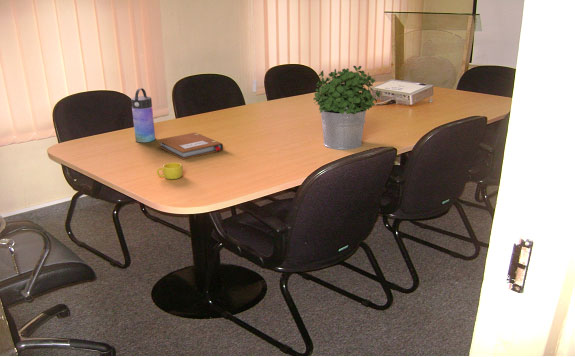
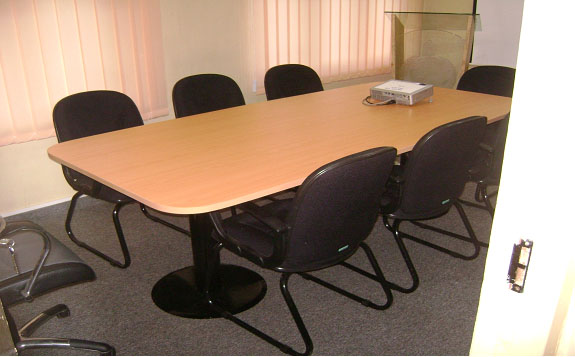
- water bottle [130,87,156,143]
- cup [156,162,184,180]
- potted plant [312,65,381,151]
- notebook [157,132,224,160]
